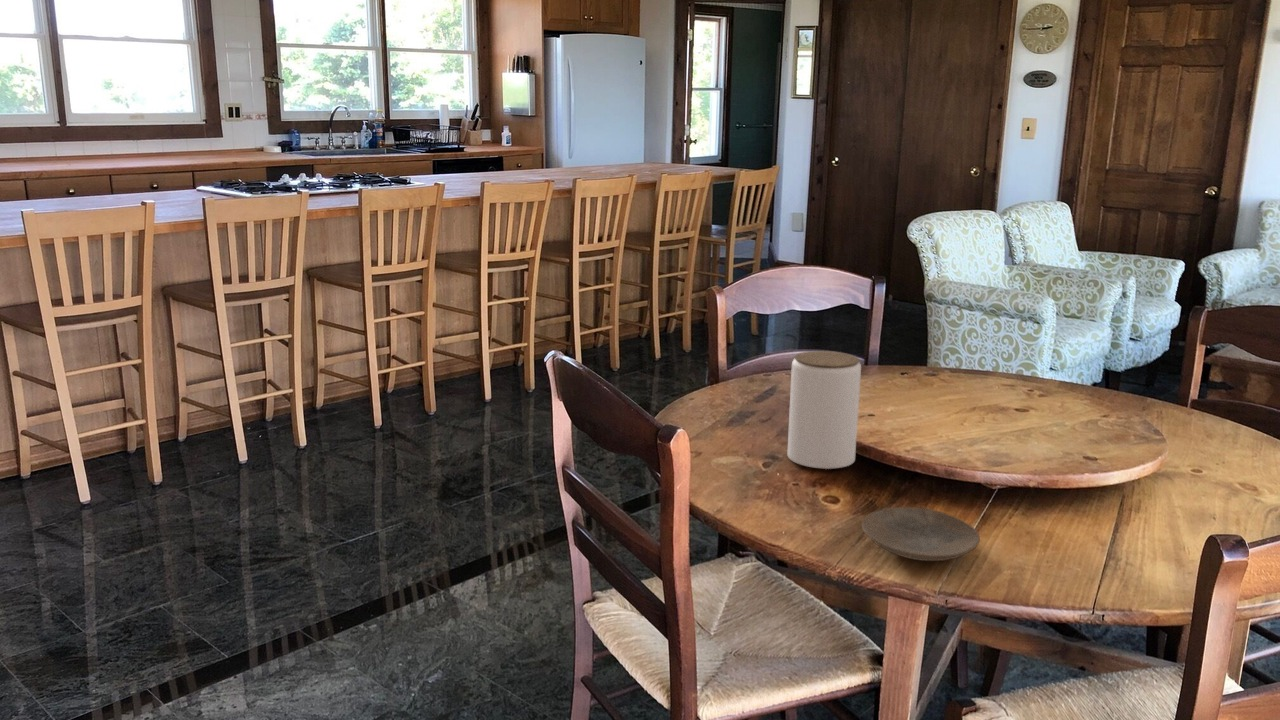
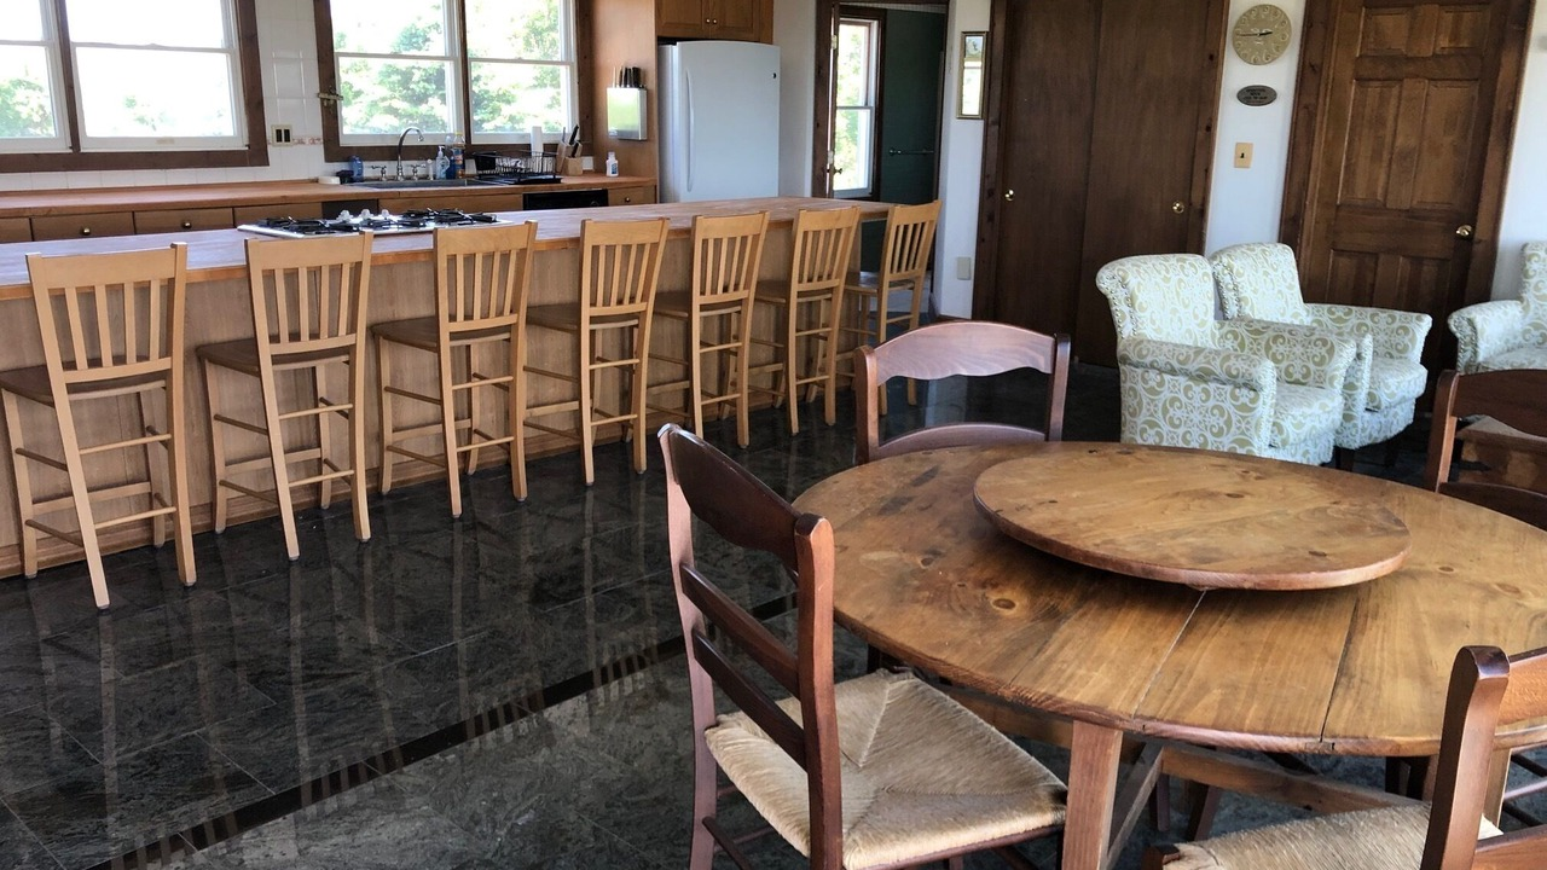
- jar [786,350,862,470]
- plate [861,506,981,562]
